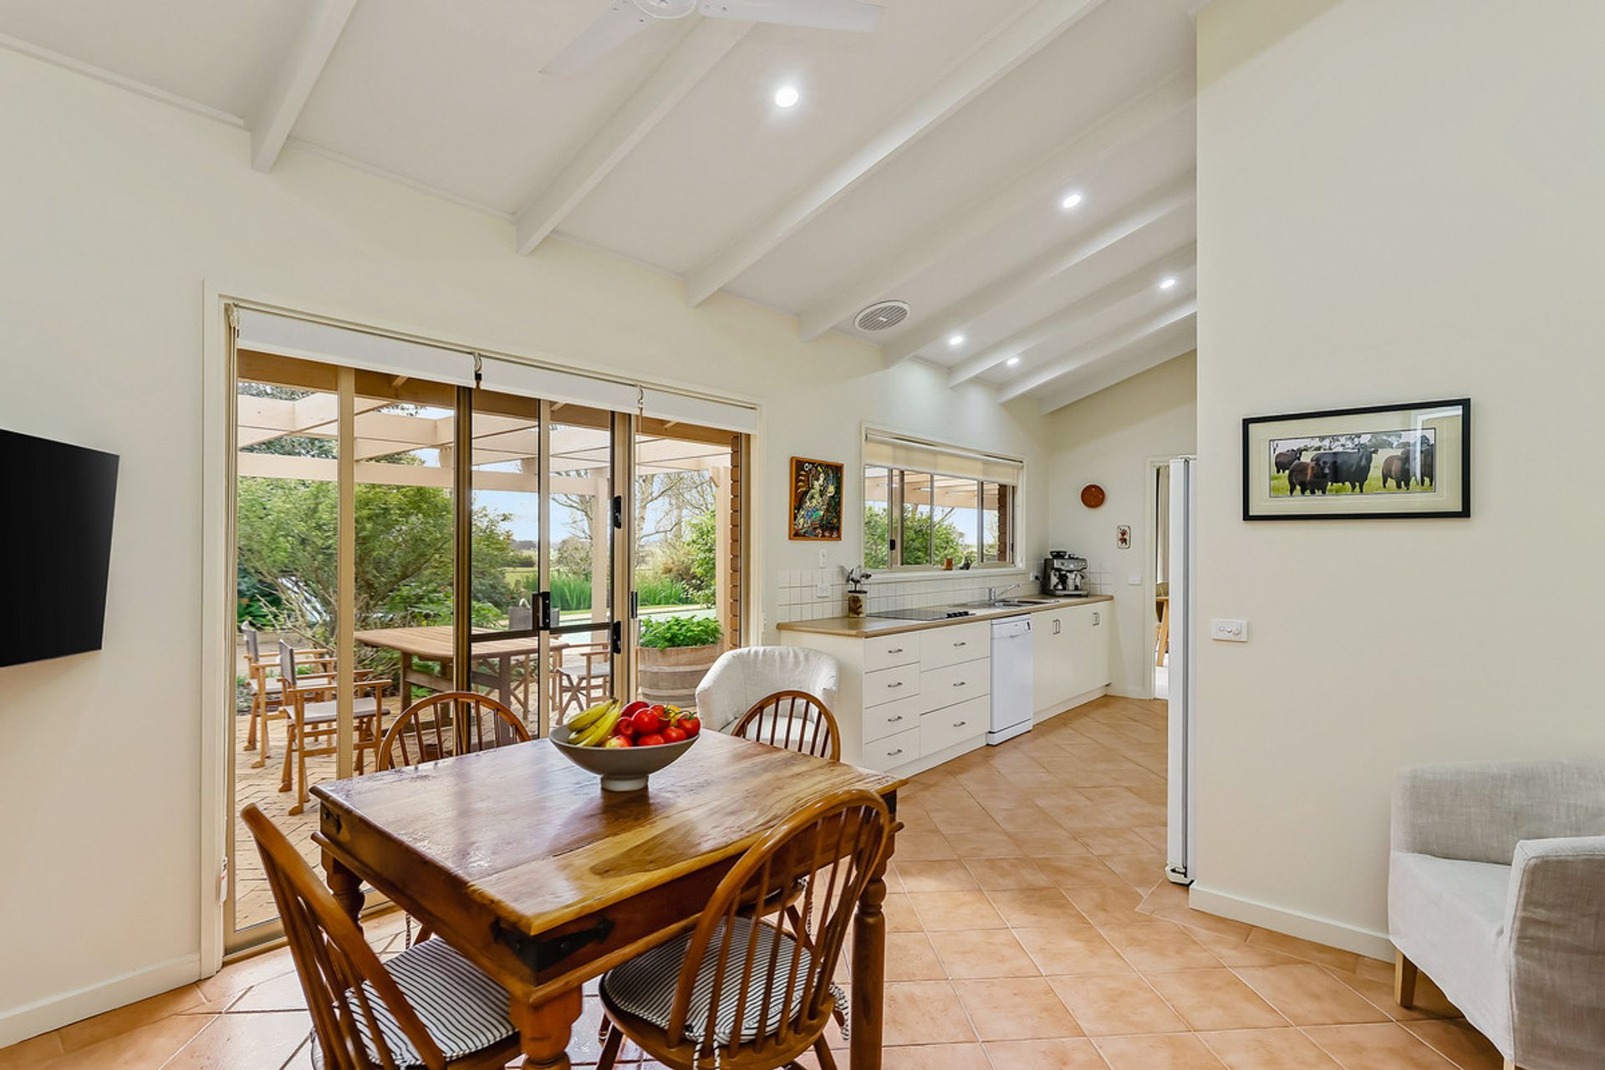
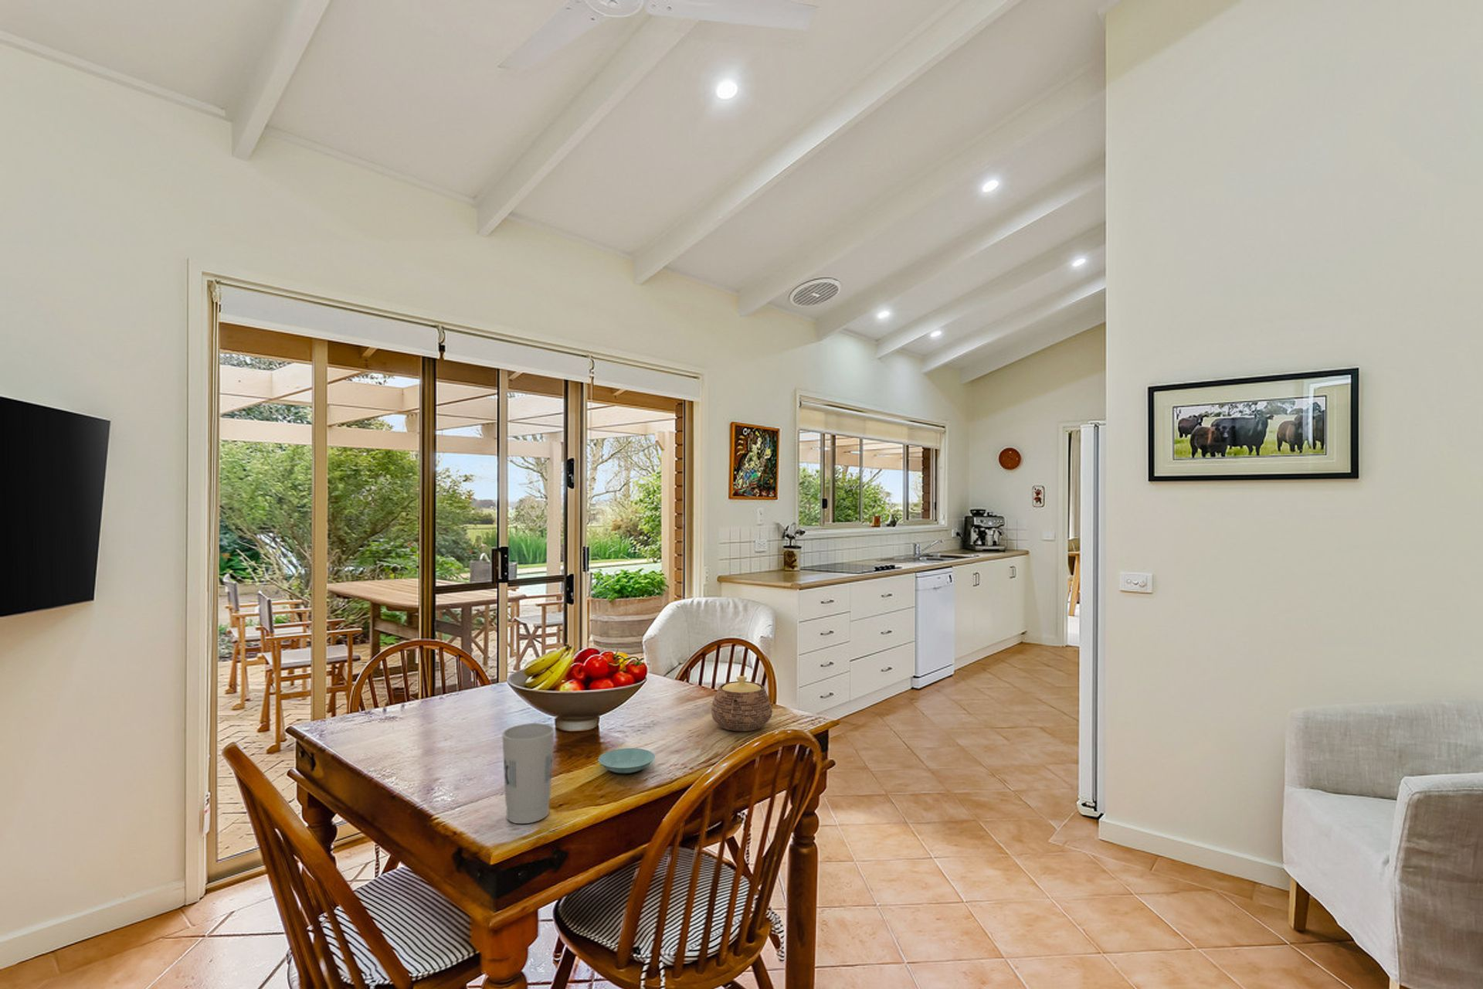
+ saucer [598,747,655,774]
+ teapot [711,676,773,732]
+ cup [501,722,555,825]
